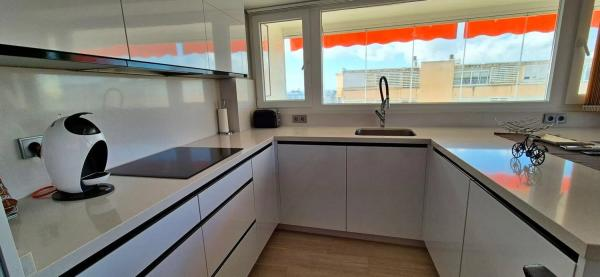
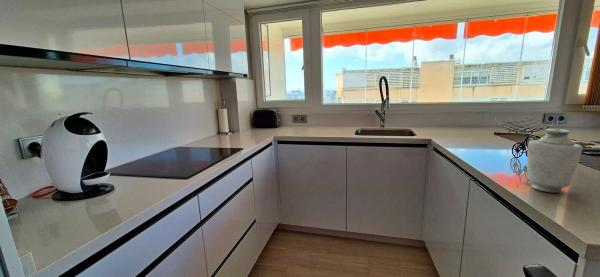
+ vase [526,128,584,193]
